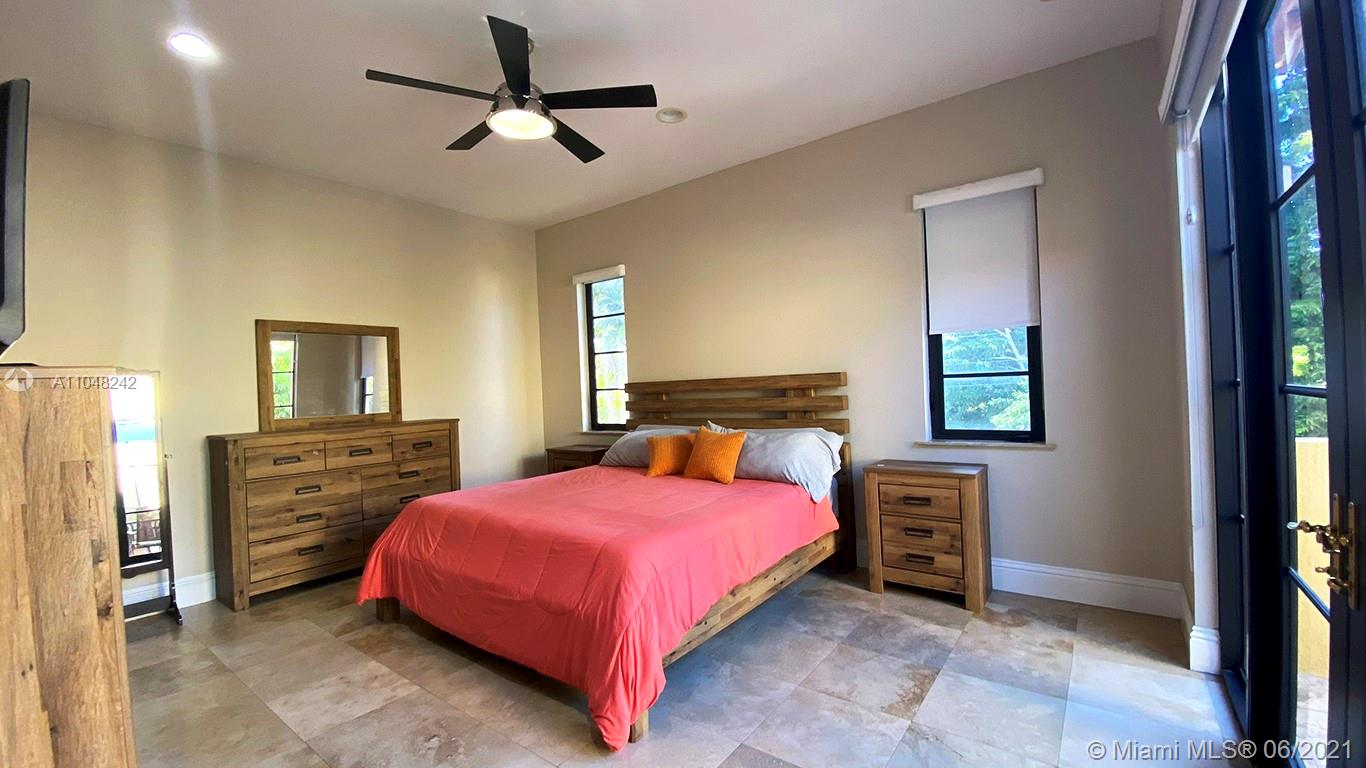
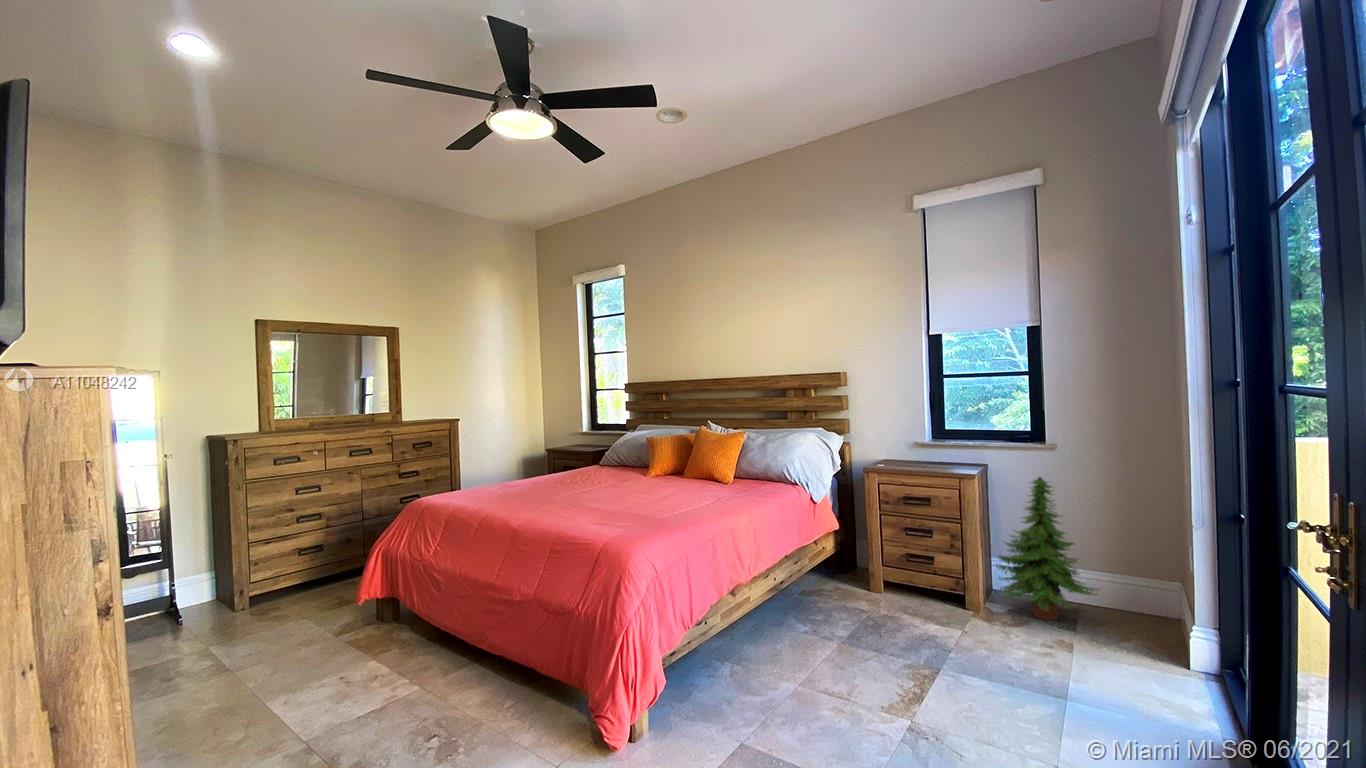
+ tree [994,476,1102,621]
